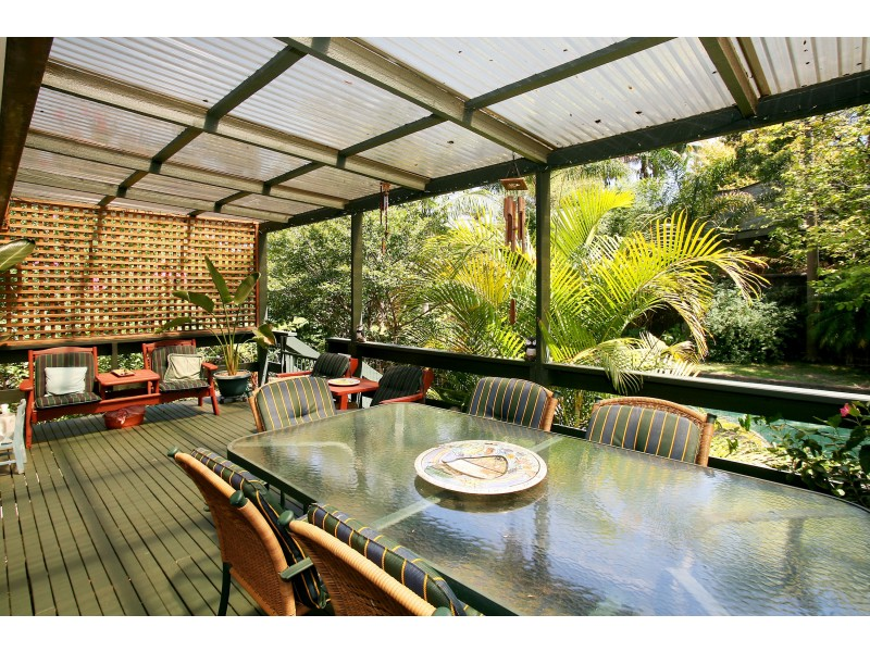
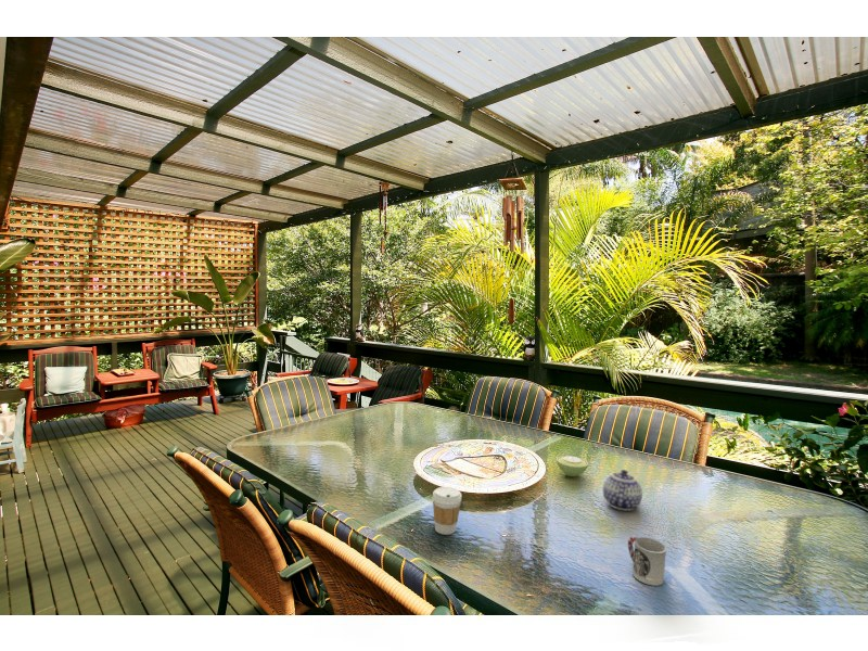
+ coffee cup [432,486,462,536]
+ teapot [602,469,643,512]
+ sugar bowl [556,454,589,477]
+ cup [627,535,667,587]
